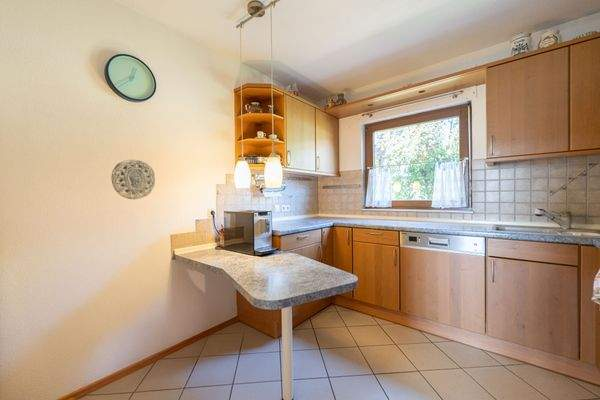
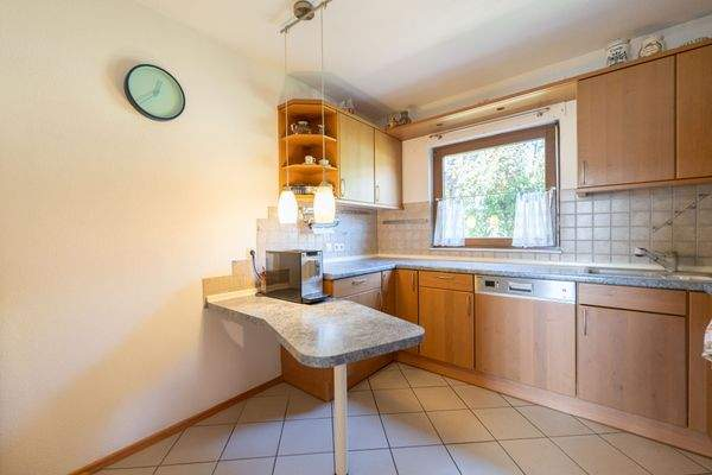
- decorative plate [110,159,156,200]
